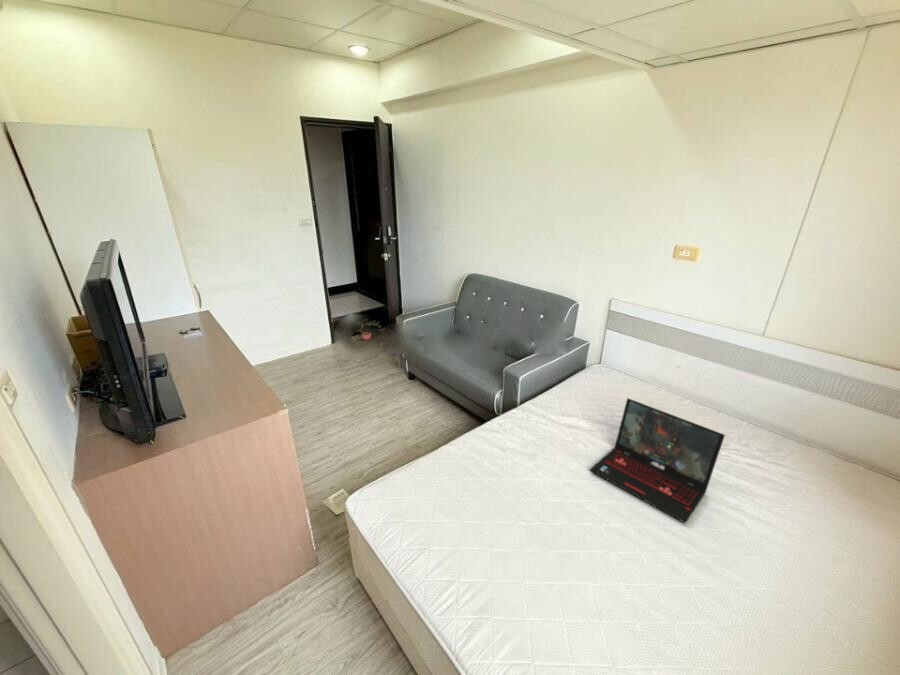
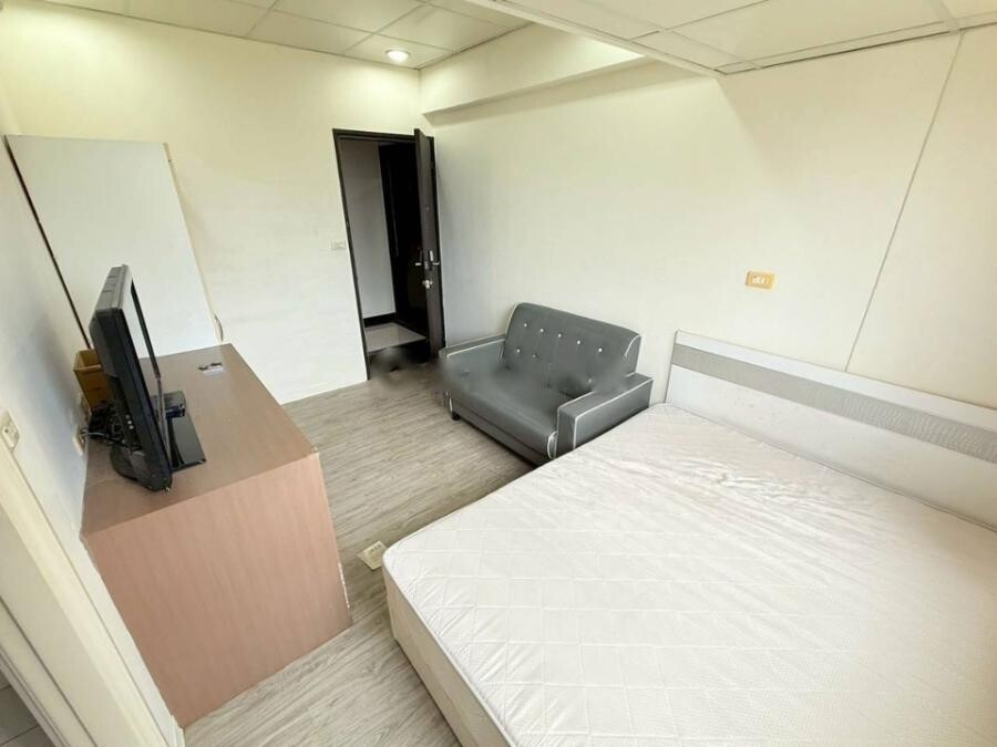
- laptop [588,397,726,524]
- potted plant [354,318,383,341]
